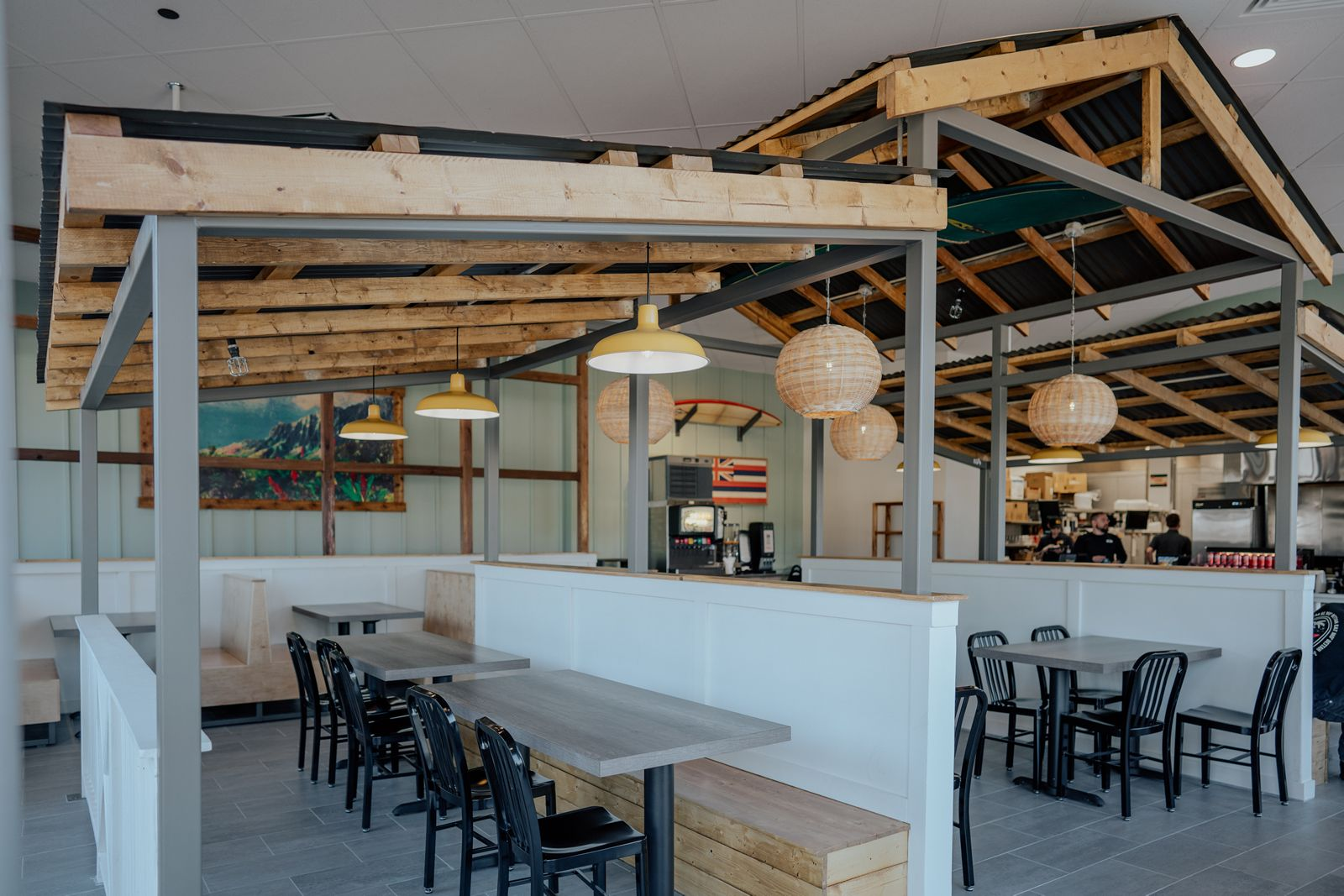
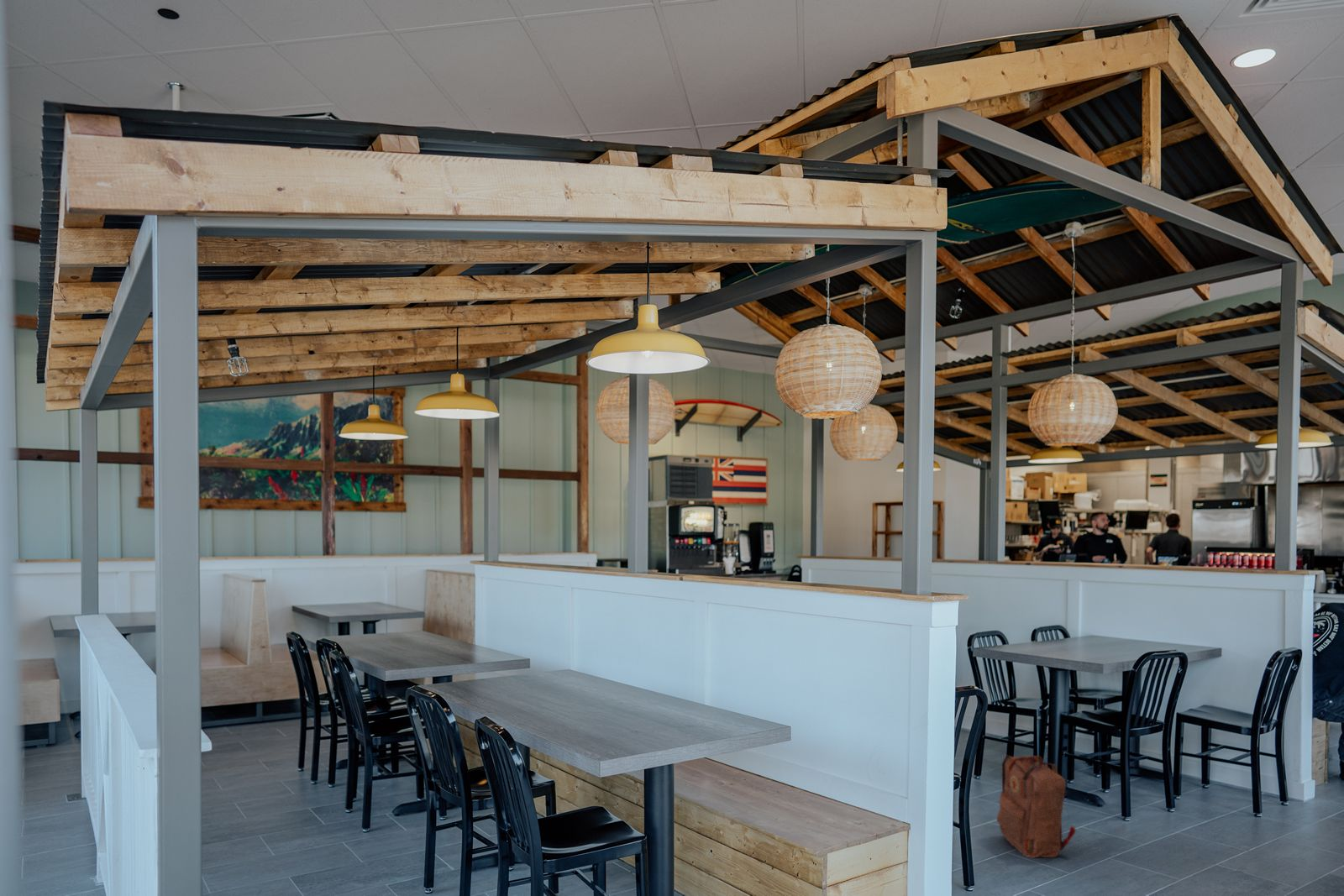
+ backpack [996,755,1077,858]
